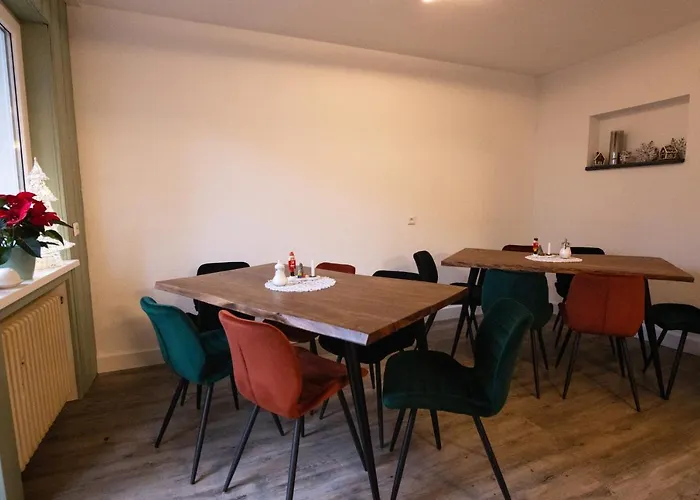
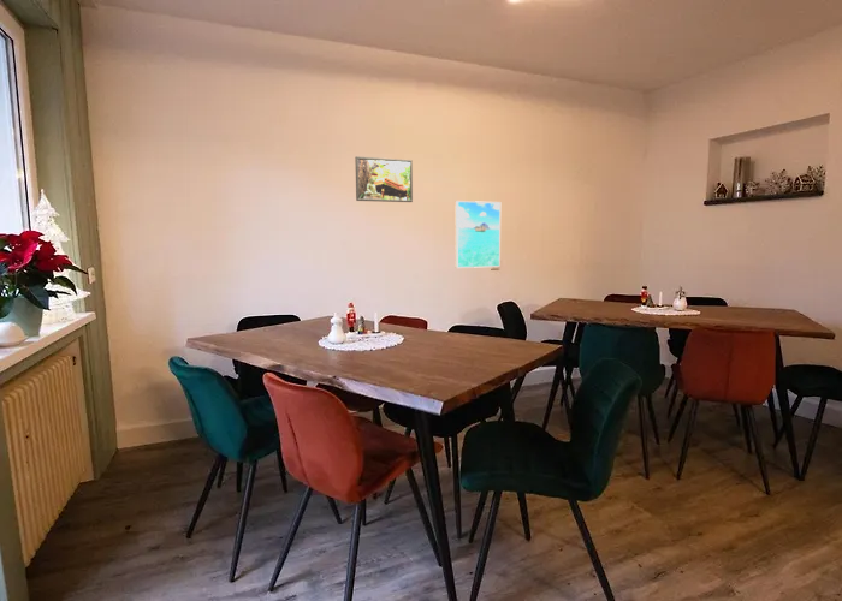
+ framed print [455,200,502,269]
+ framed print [354,155,414,203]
